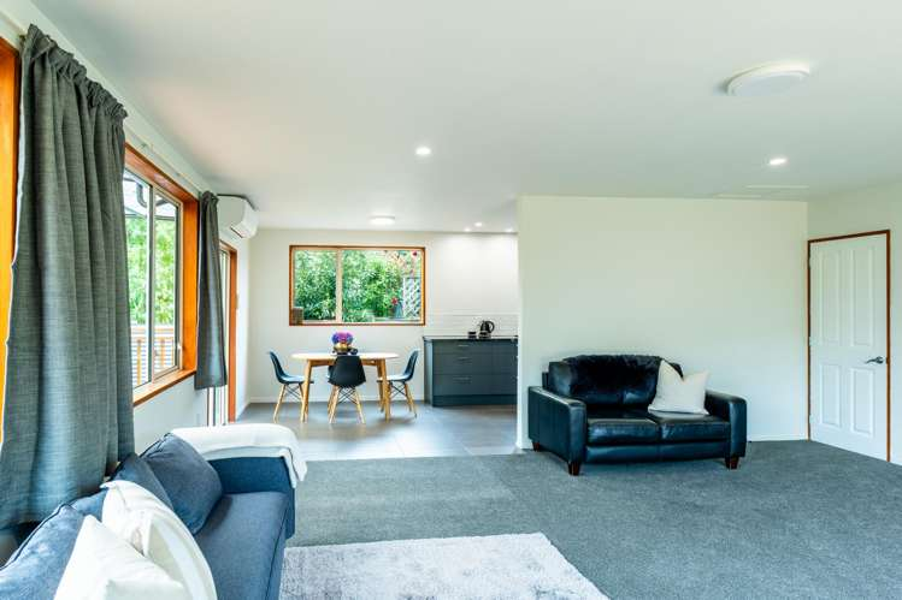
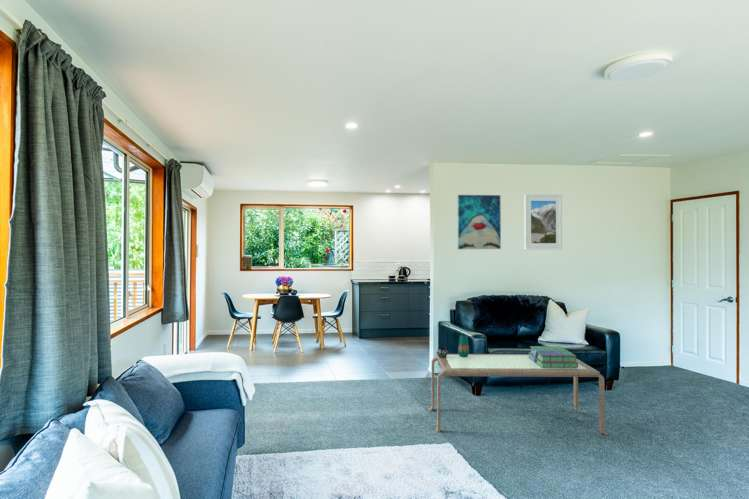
+ vase [436,334,470,358]
+ coffee table [427,353,609,436]
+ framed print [523,193,563,251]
+ wall art [457,194,502,250]
+ stack of books [527,345,578,368]
